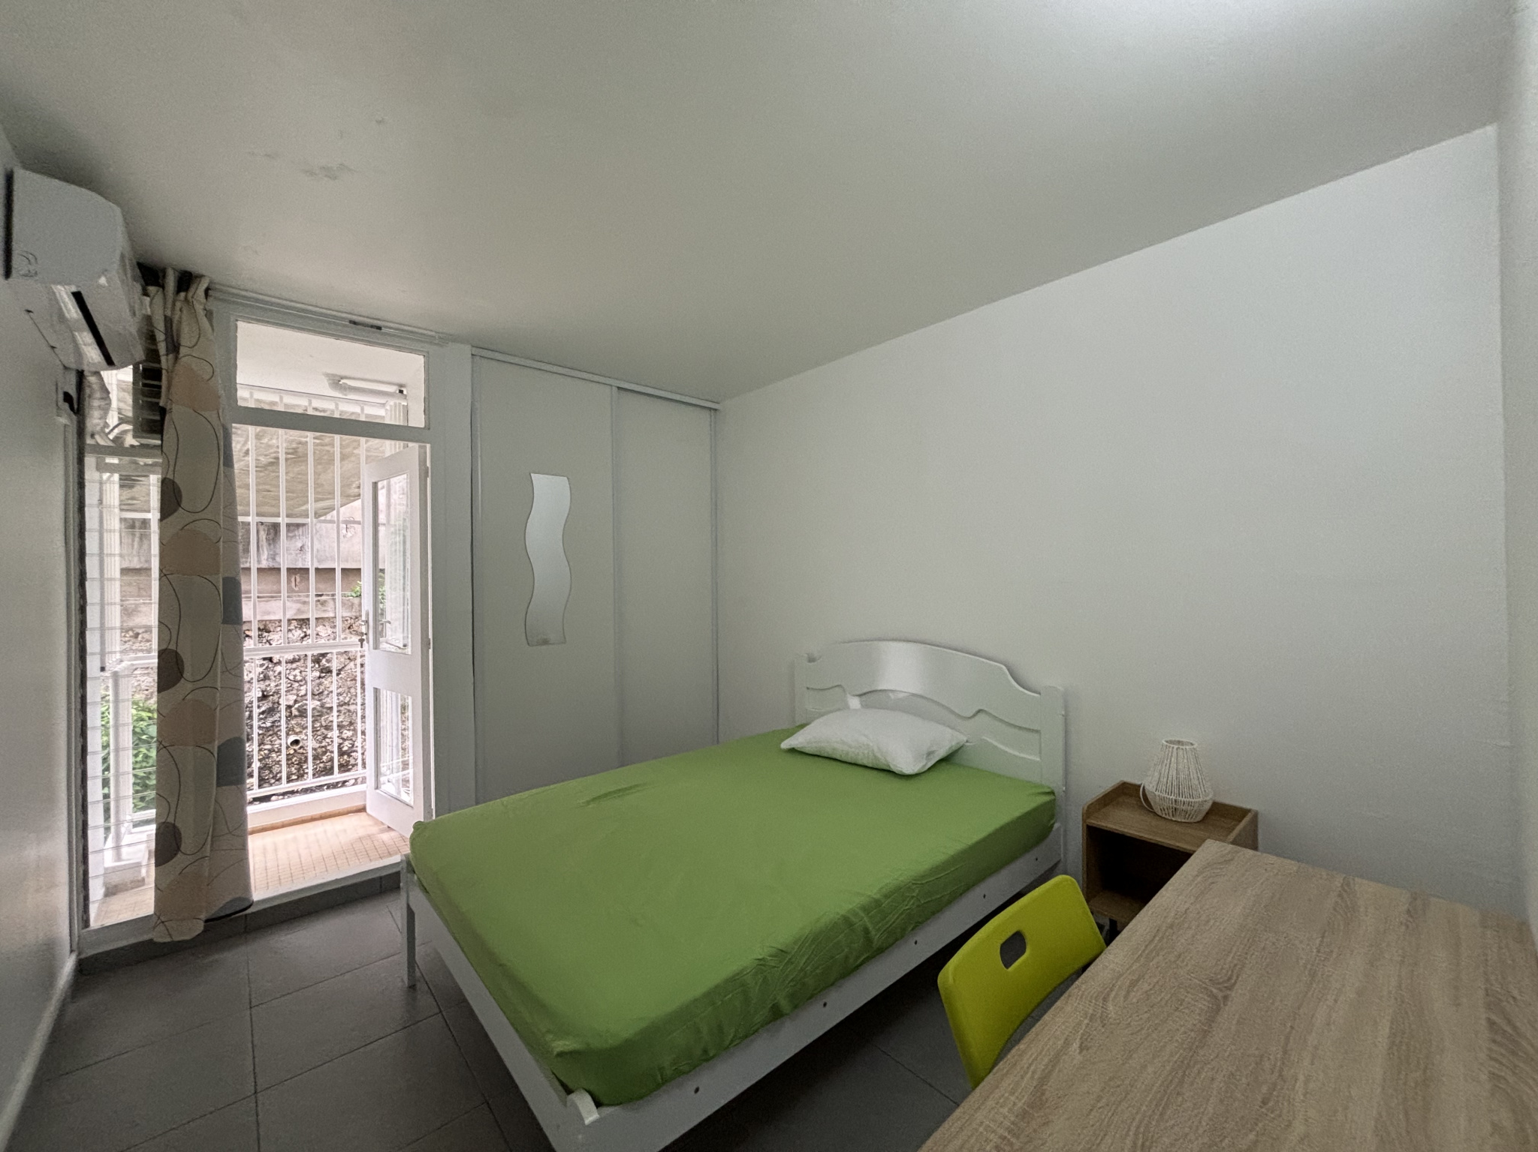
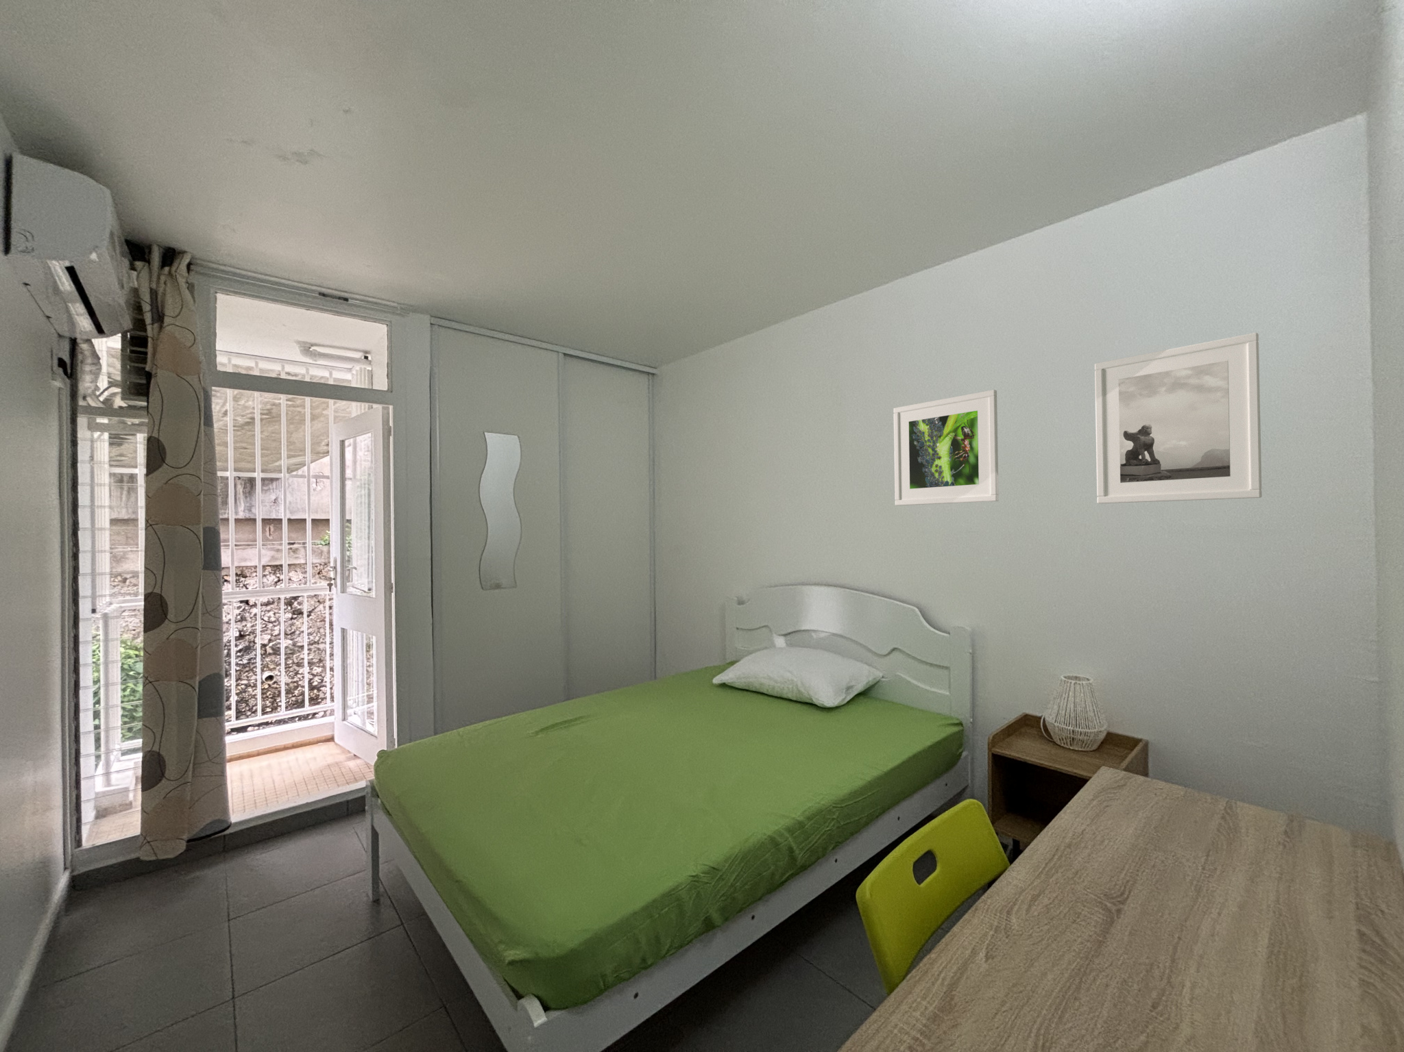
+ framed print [1094,333,1262,504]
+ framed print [892,389,999,506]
